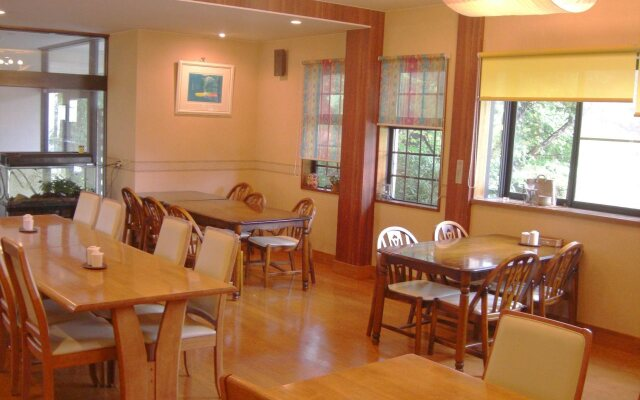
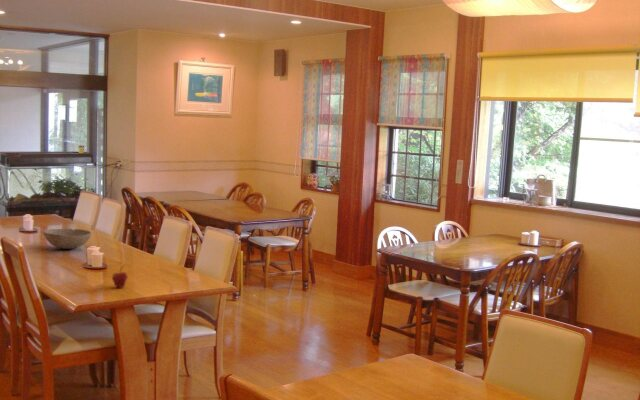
+ bowl [43,228,92,250]
+ fruit [111,264,129,289]
